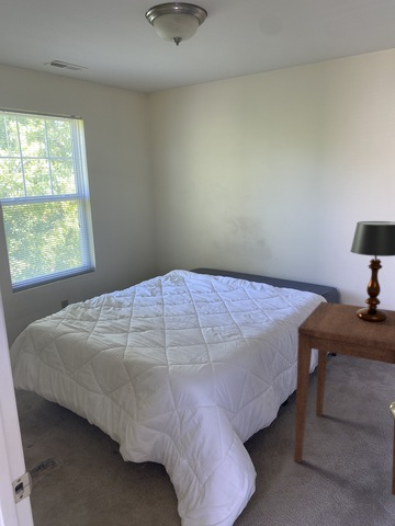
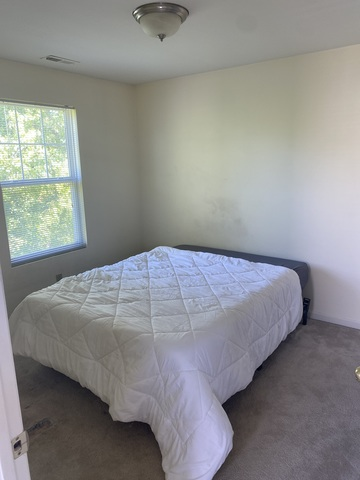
- table lamp [349,220,395,322]
- side table [293,300,395,496]
